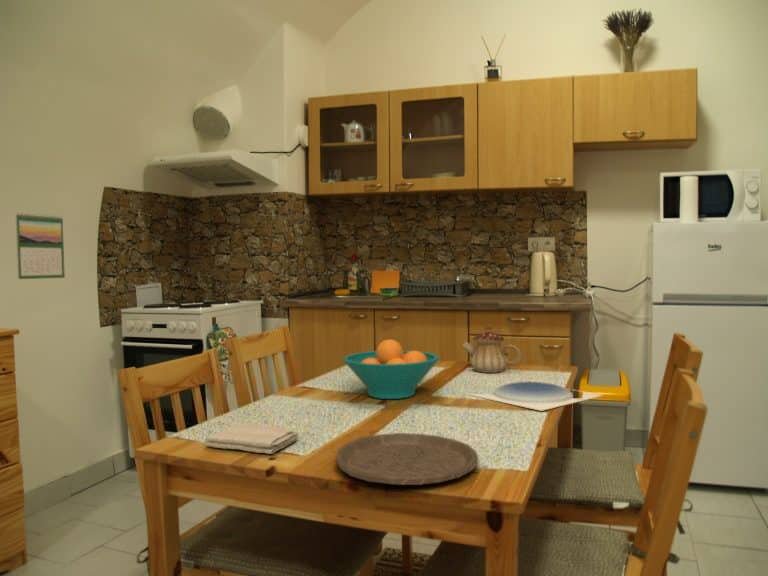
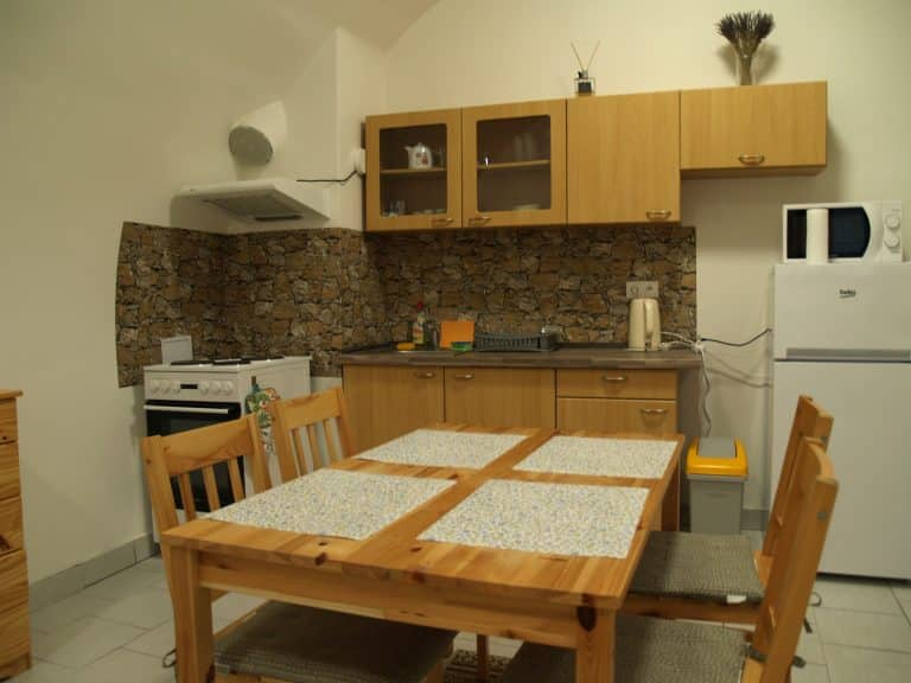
- calendar [15,212,66,280]
- washcloth [203,422,300,455]
- teapot [462,325,522,374]
- plate [462,381,604,412]
- plate [334,432,479,486]
- fruit bowl [342,338,440,400]
